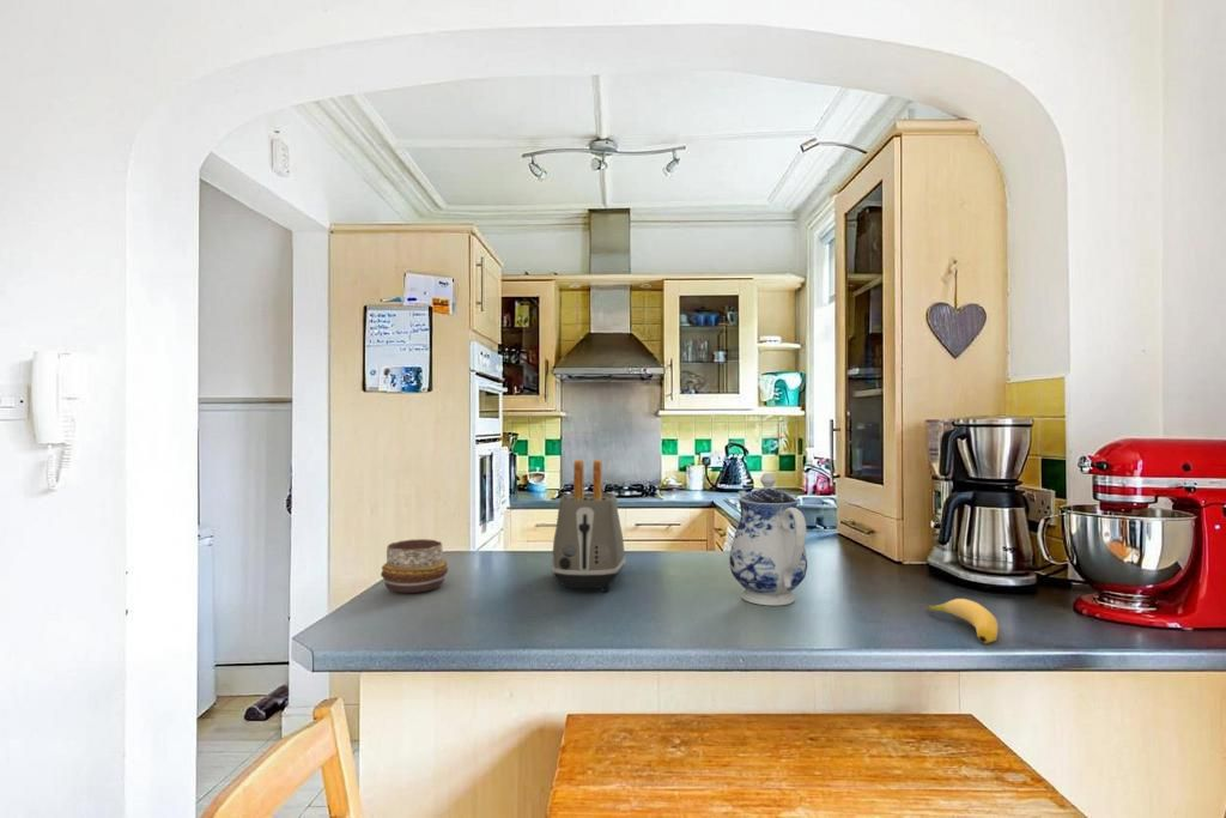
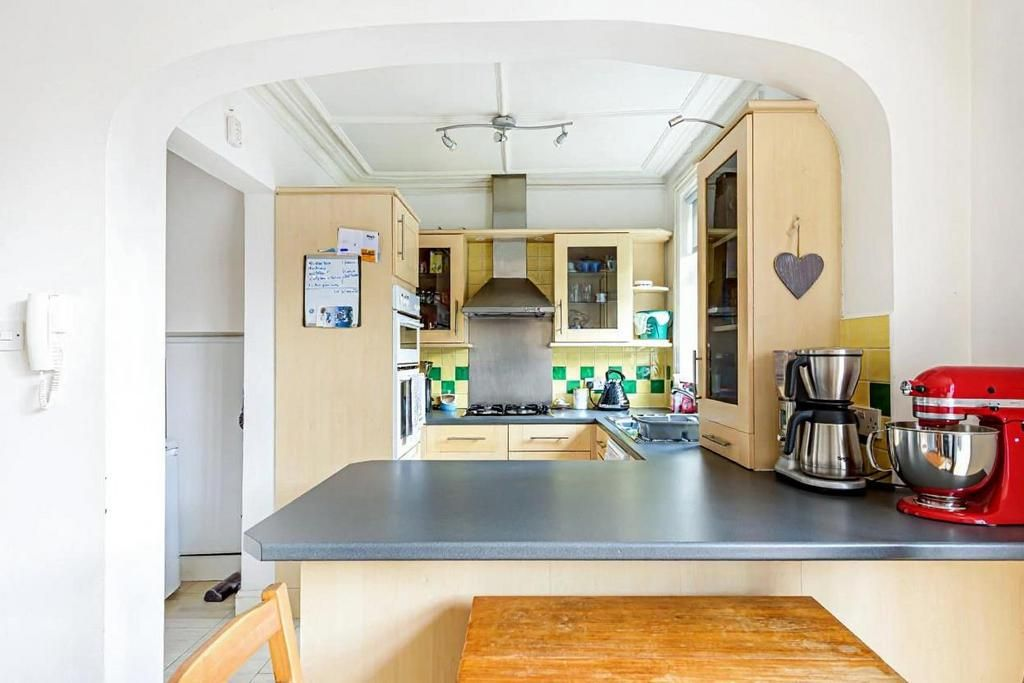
- decorative bowl [380,538,449,594]
- teapot [728,472,808,607]
- banana [924,598,999,646]
- toaster [551,459,626,593]
